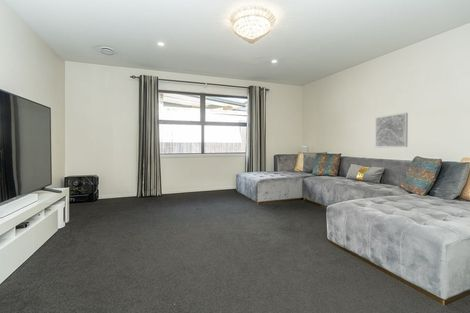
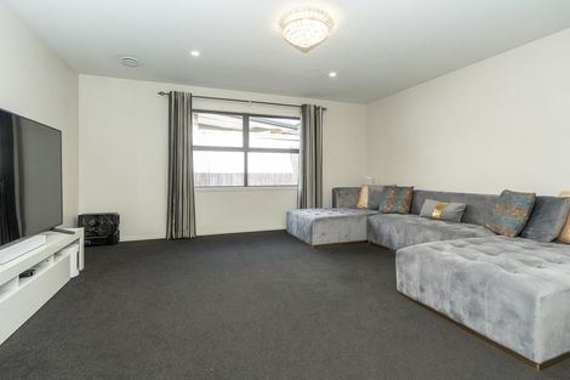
- wall art [374,112,409,149]
